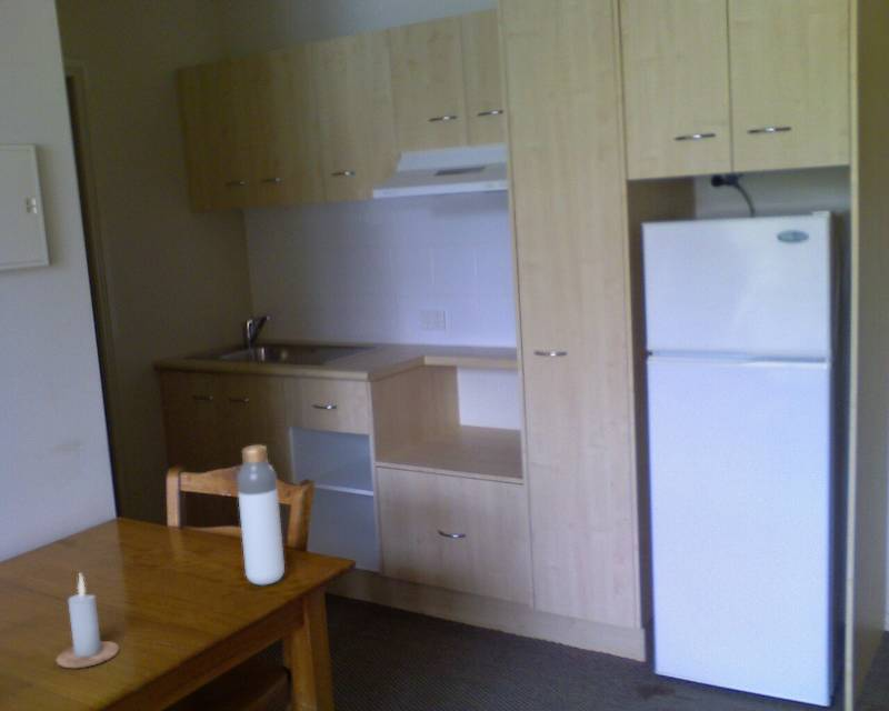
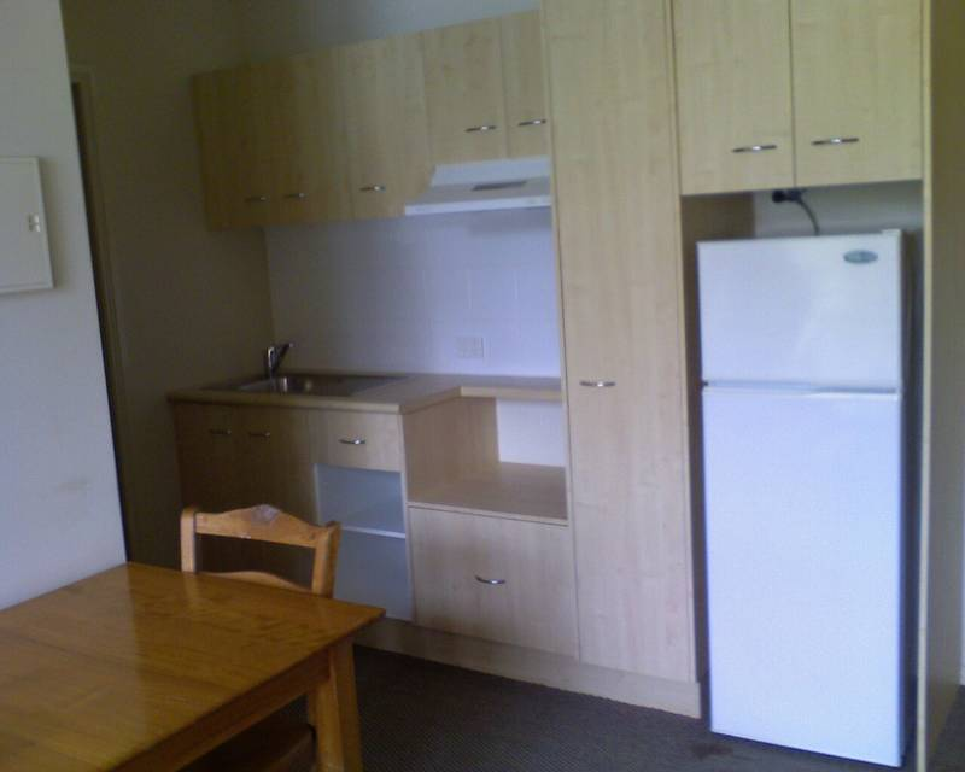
- candle [56,571,120,669]
- bottle [236,444,286,587]
